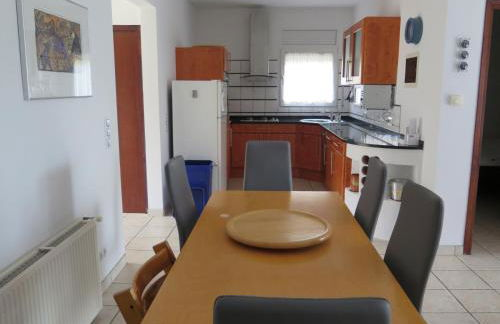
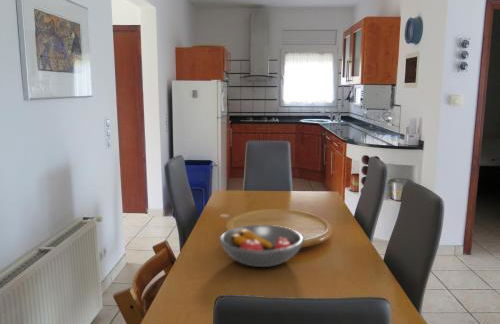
+ fruit bowl [218,224,305,268]
